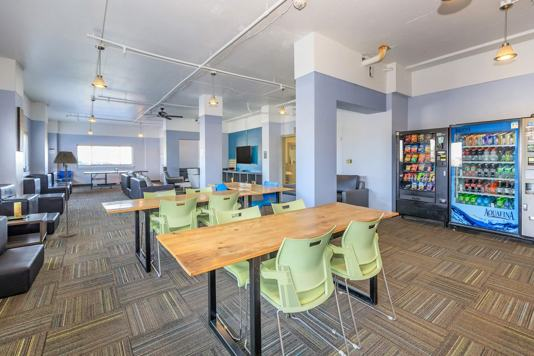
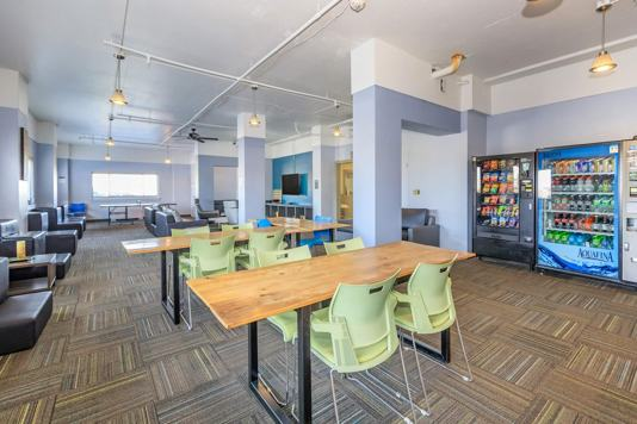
- floor lamp [53,150,78,238]
